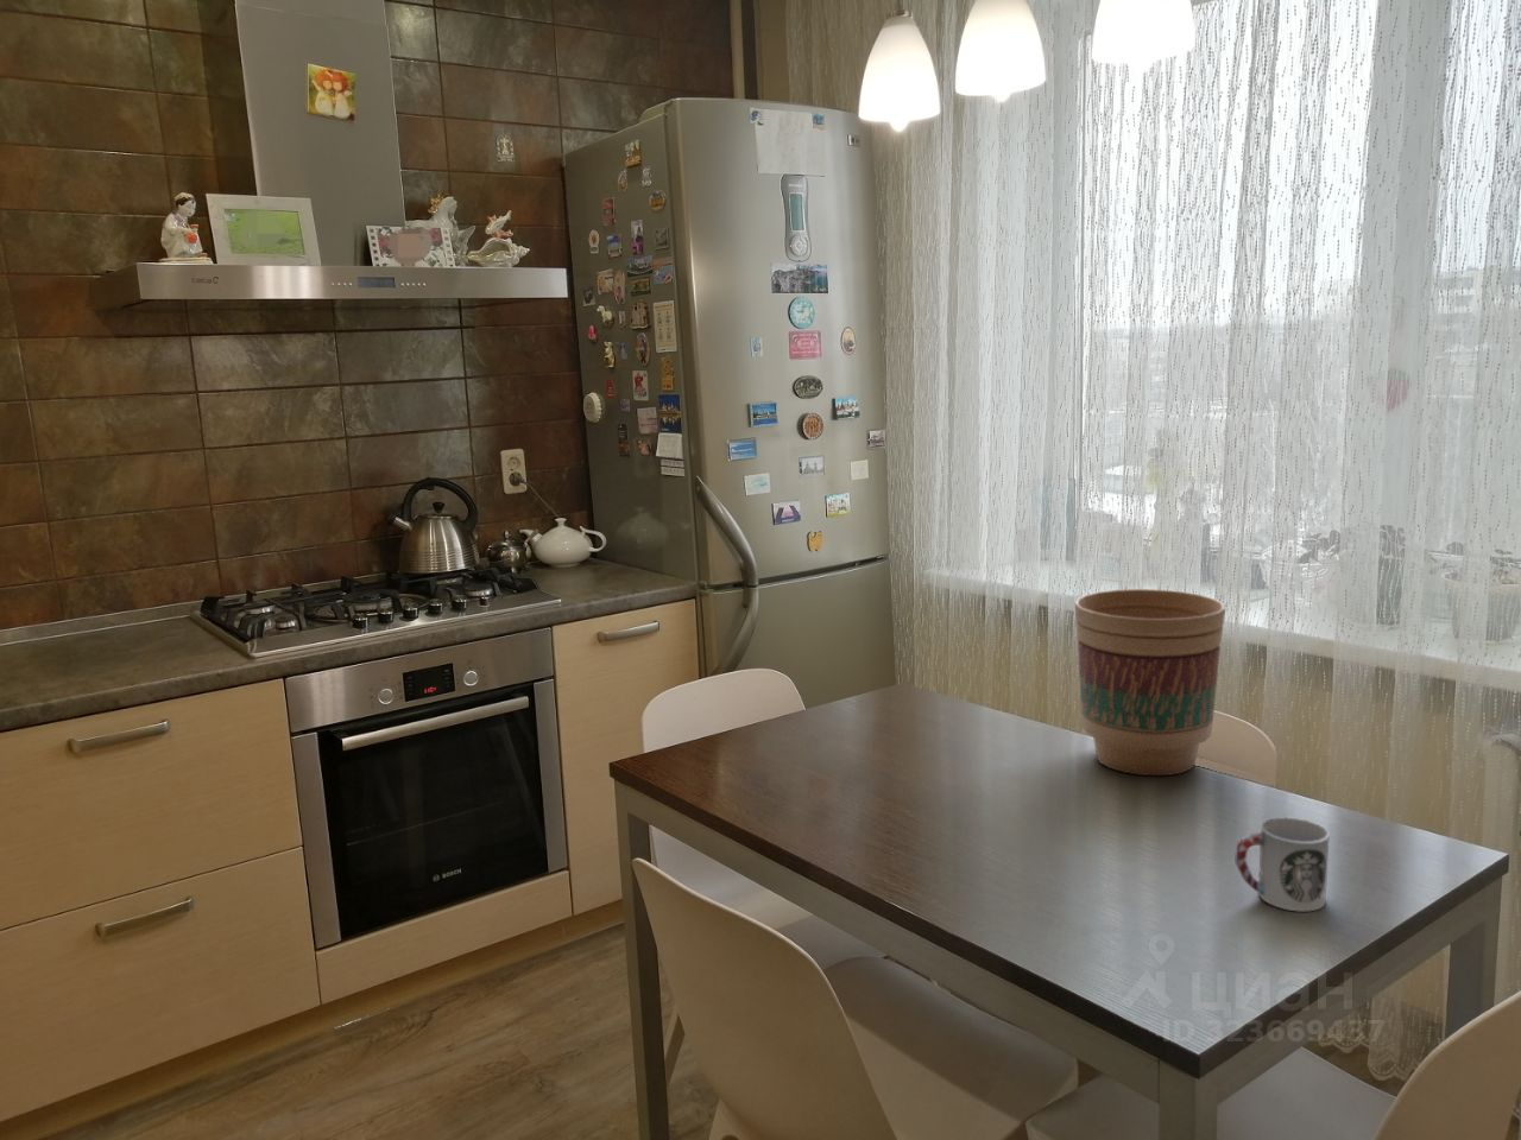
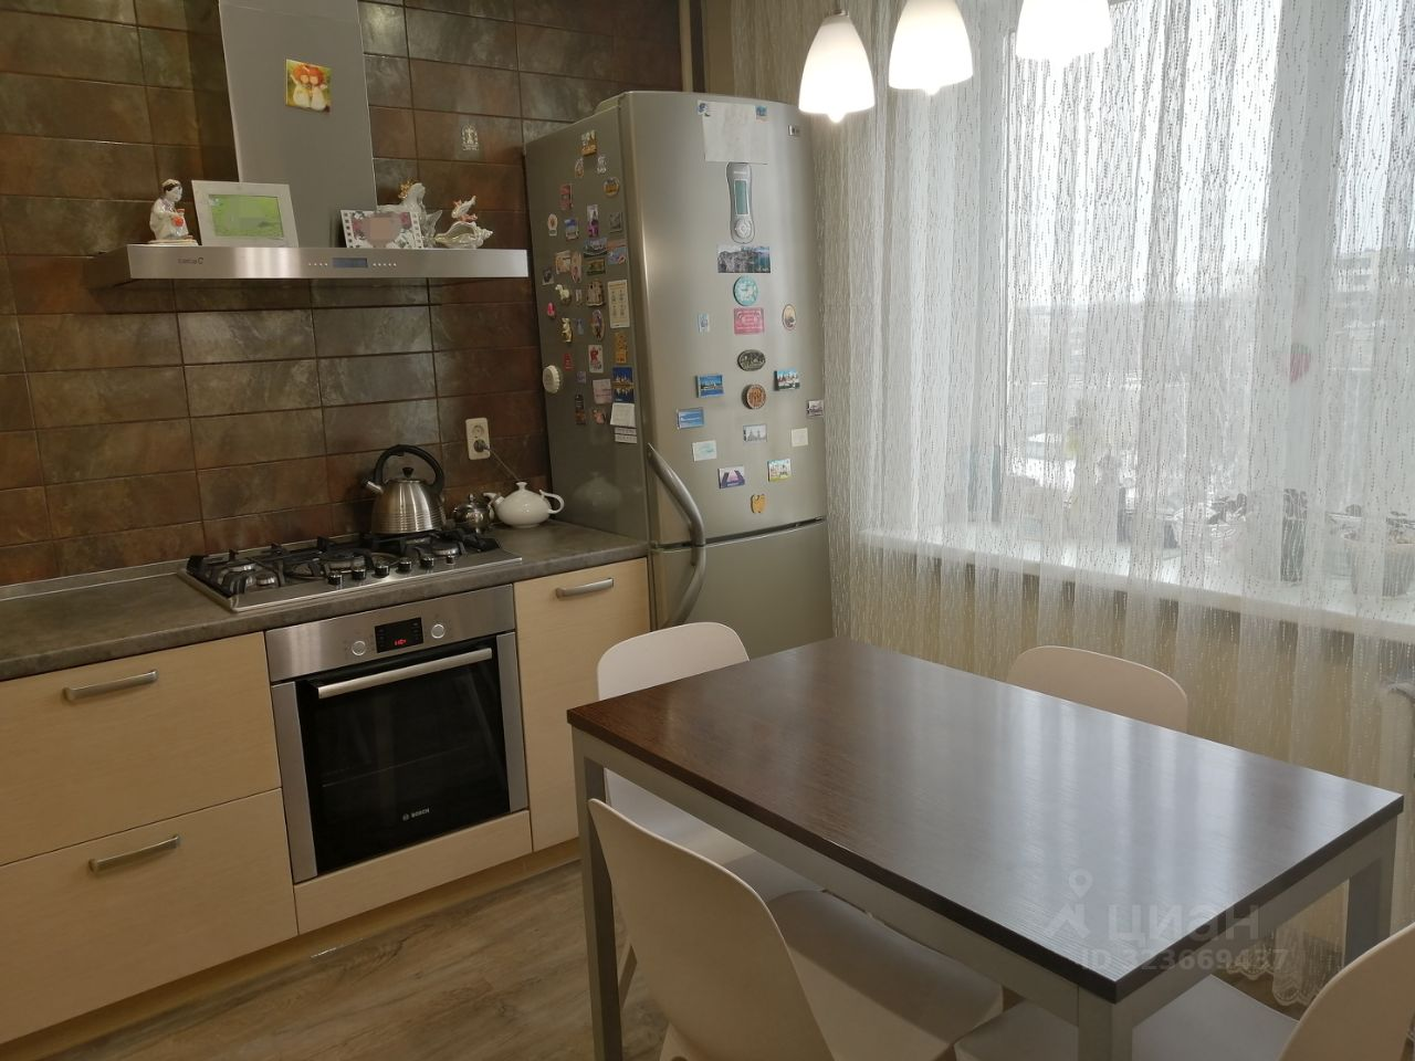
- flower pot [1073,588,1226,777]
- cup [1234,817,1331,914]
